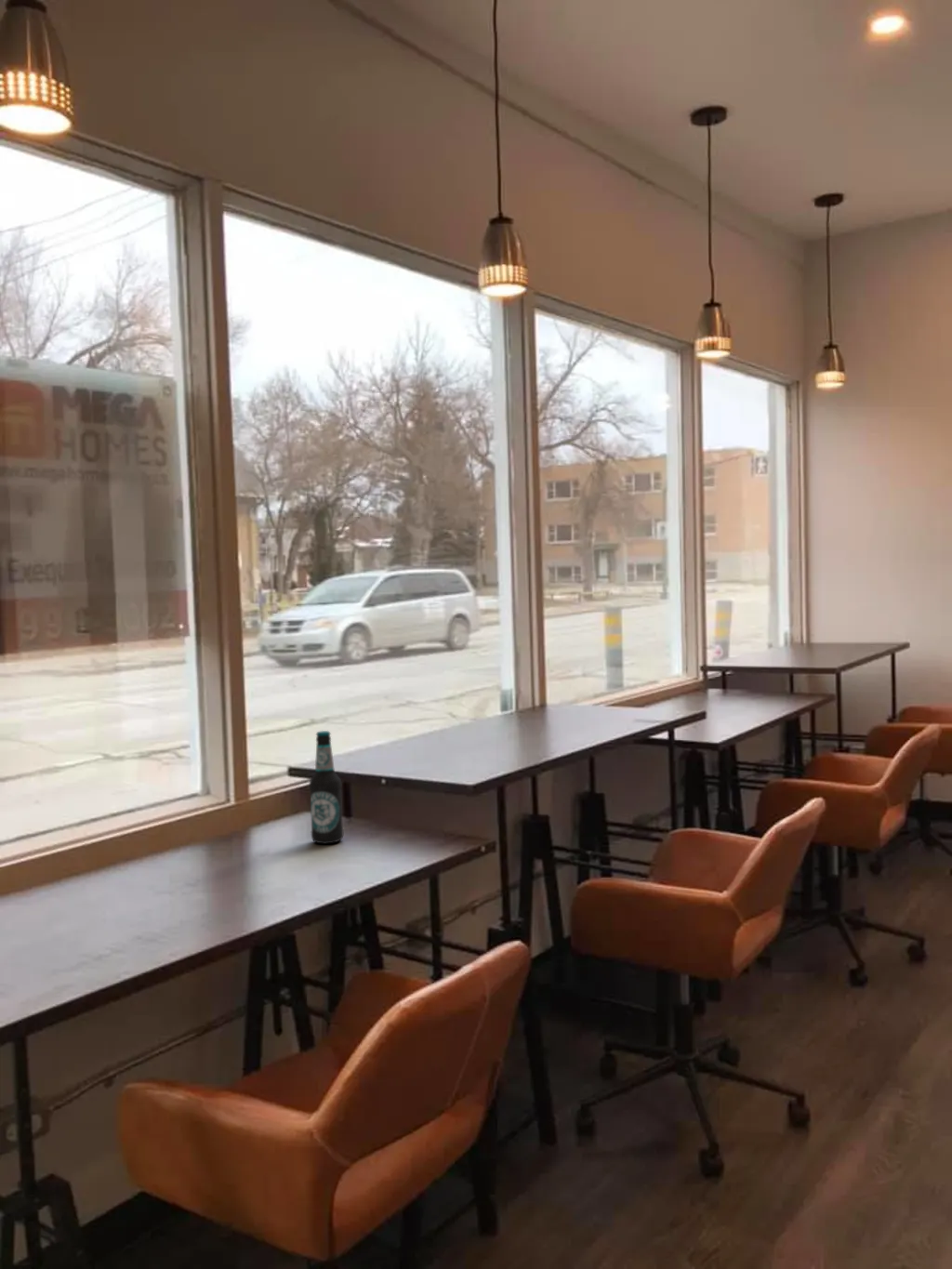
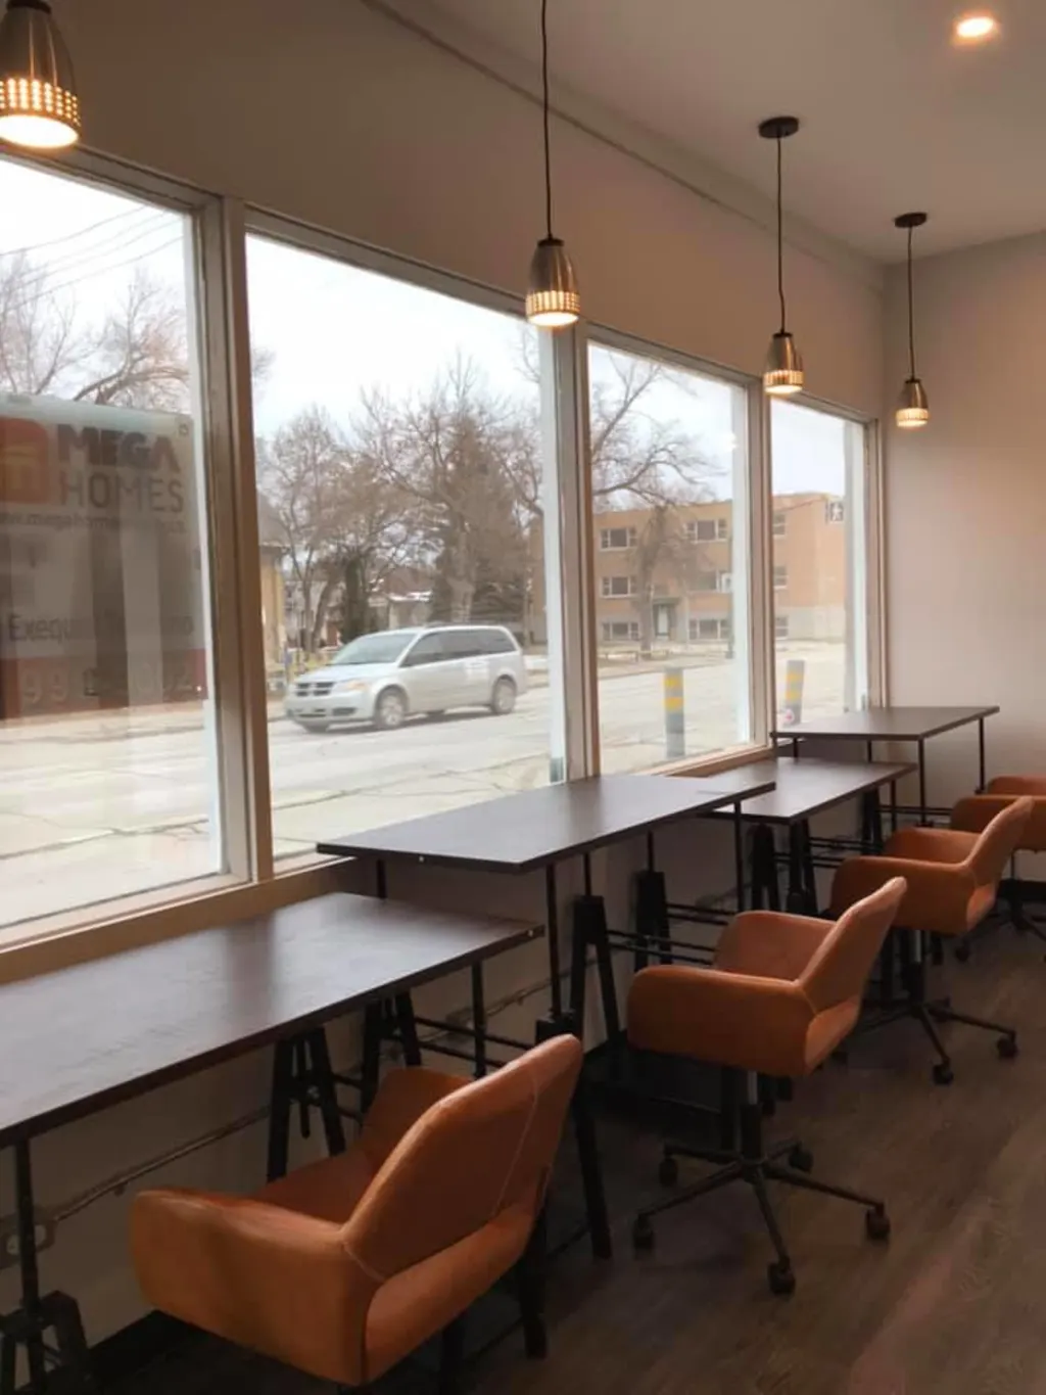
- bottle [309,730,344,845]
